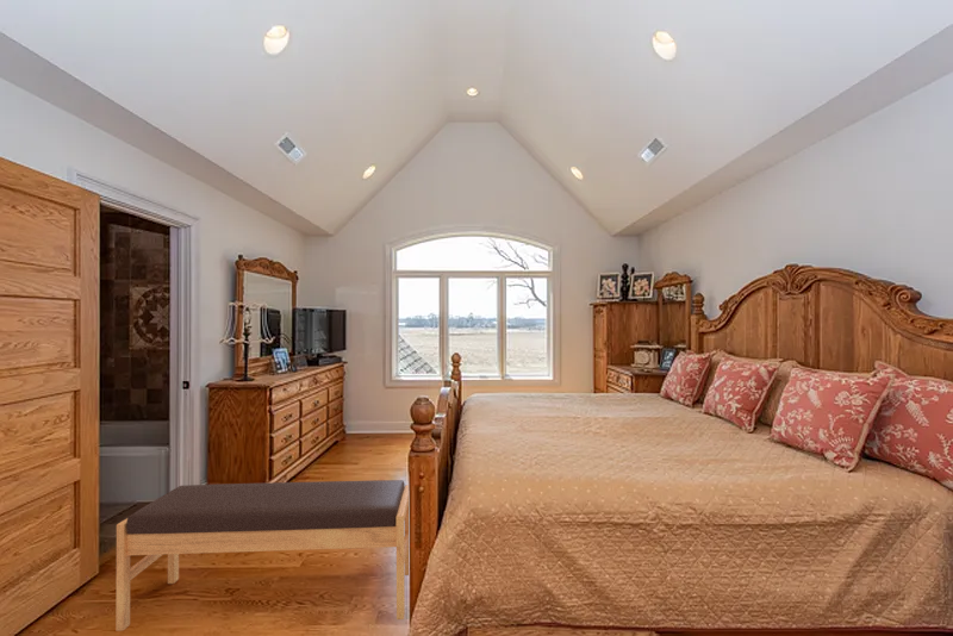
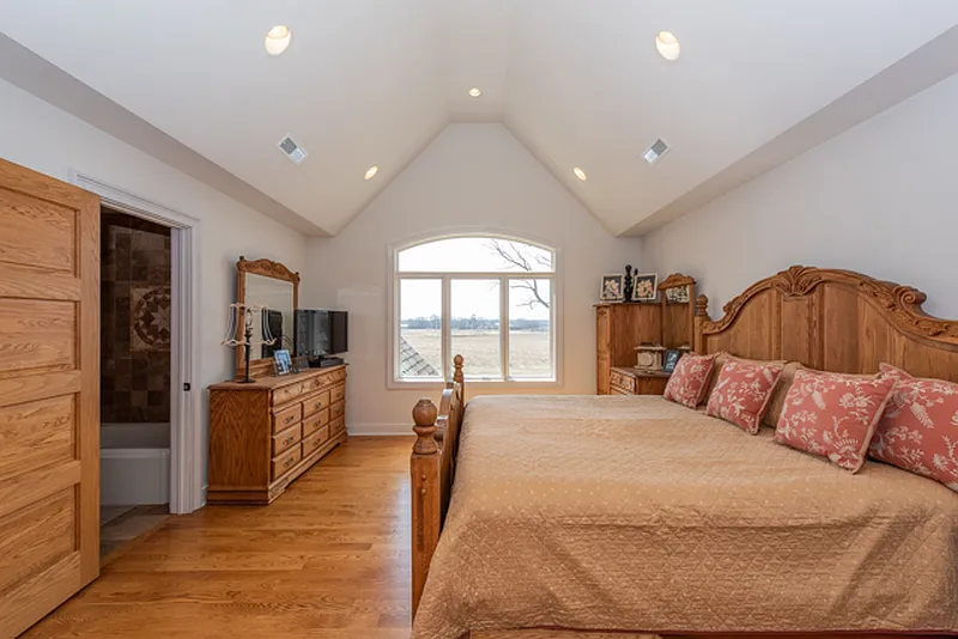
- bench [114,479,410,632]
